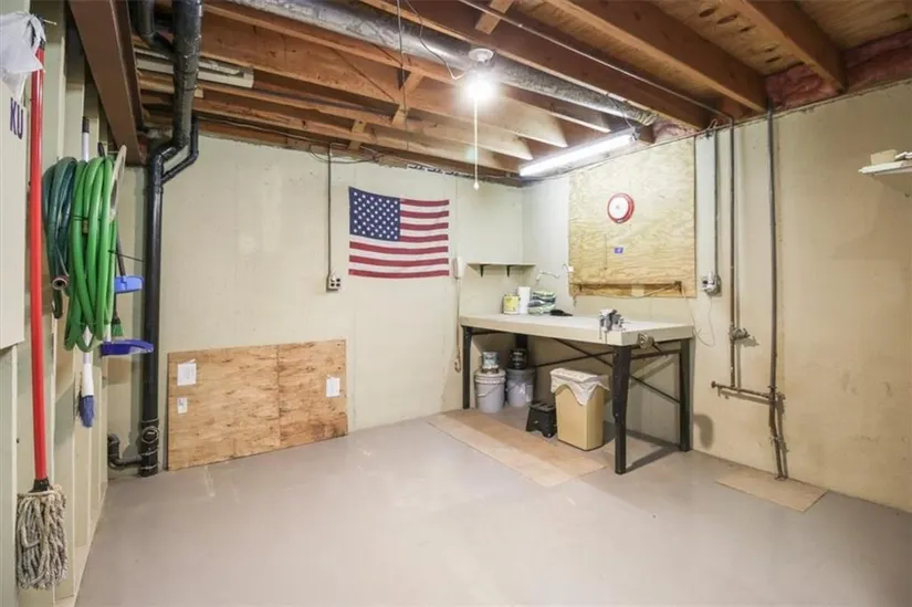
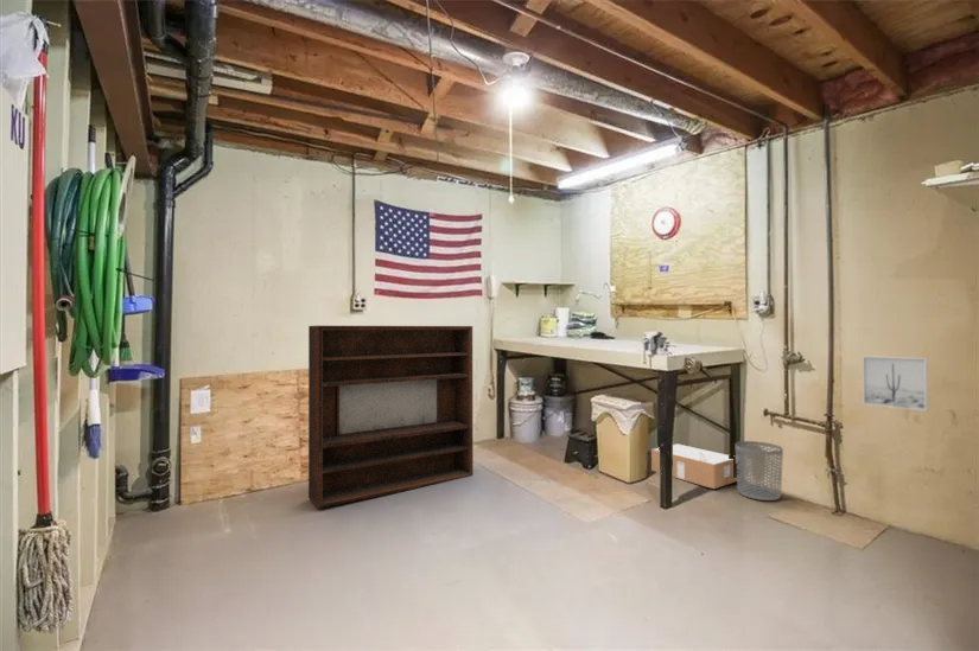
+ waste bin [735,440,784,502]
+ wall art [862,355,929,413]
+ cardboard box [650,442,737,490]
+ bookshelf [307,325,475,510]
